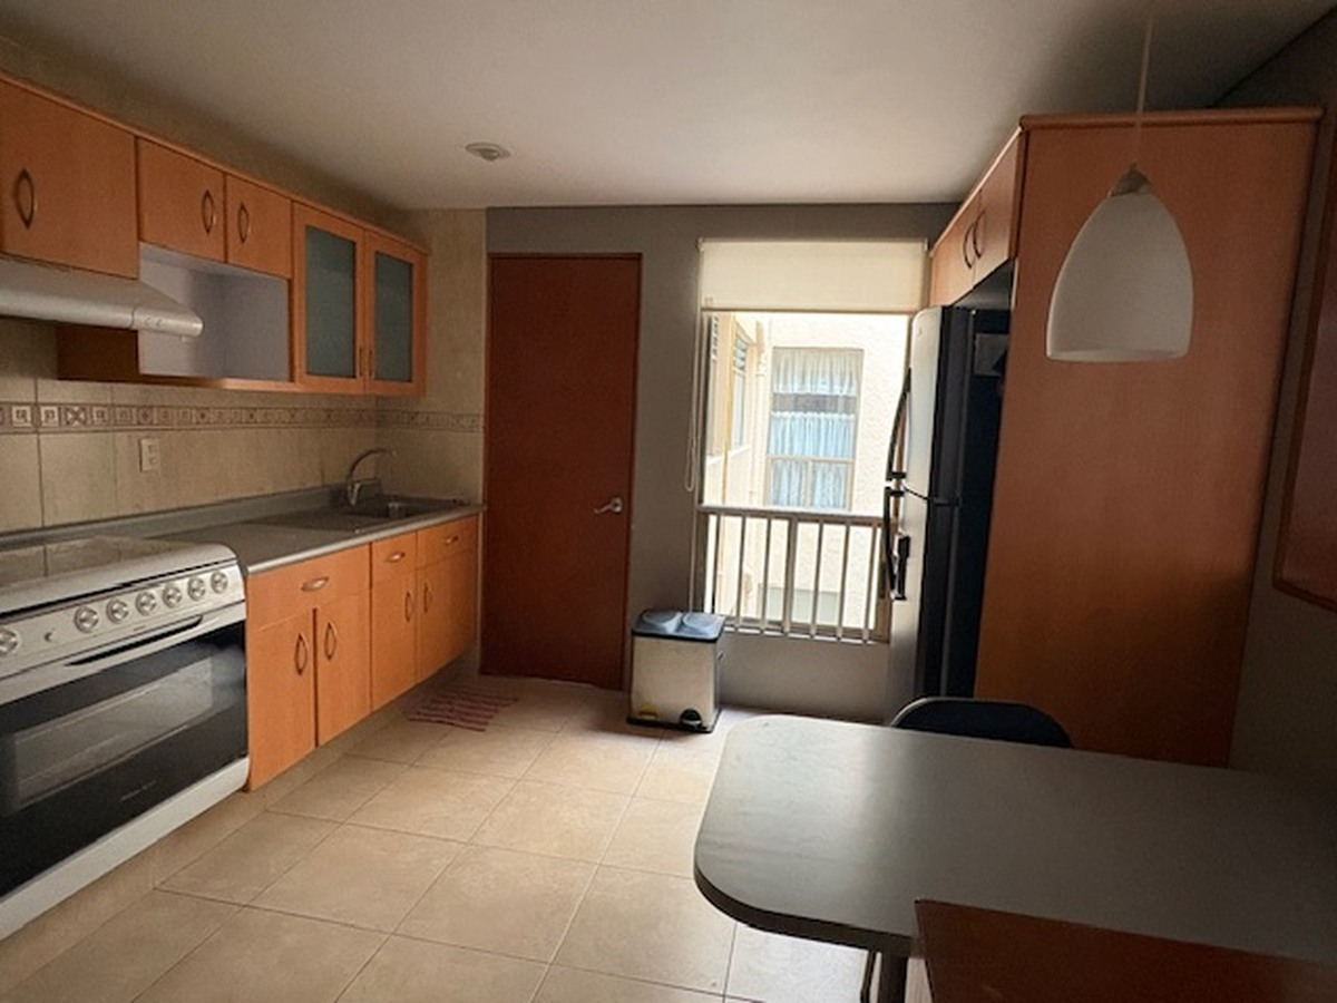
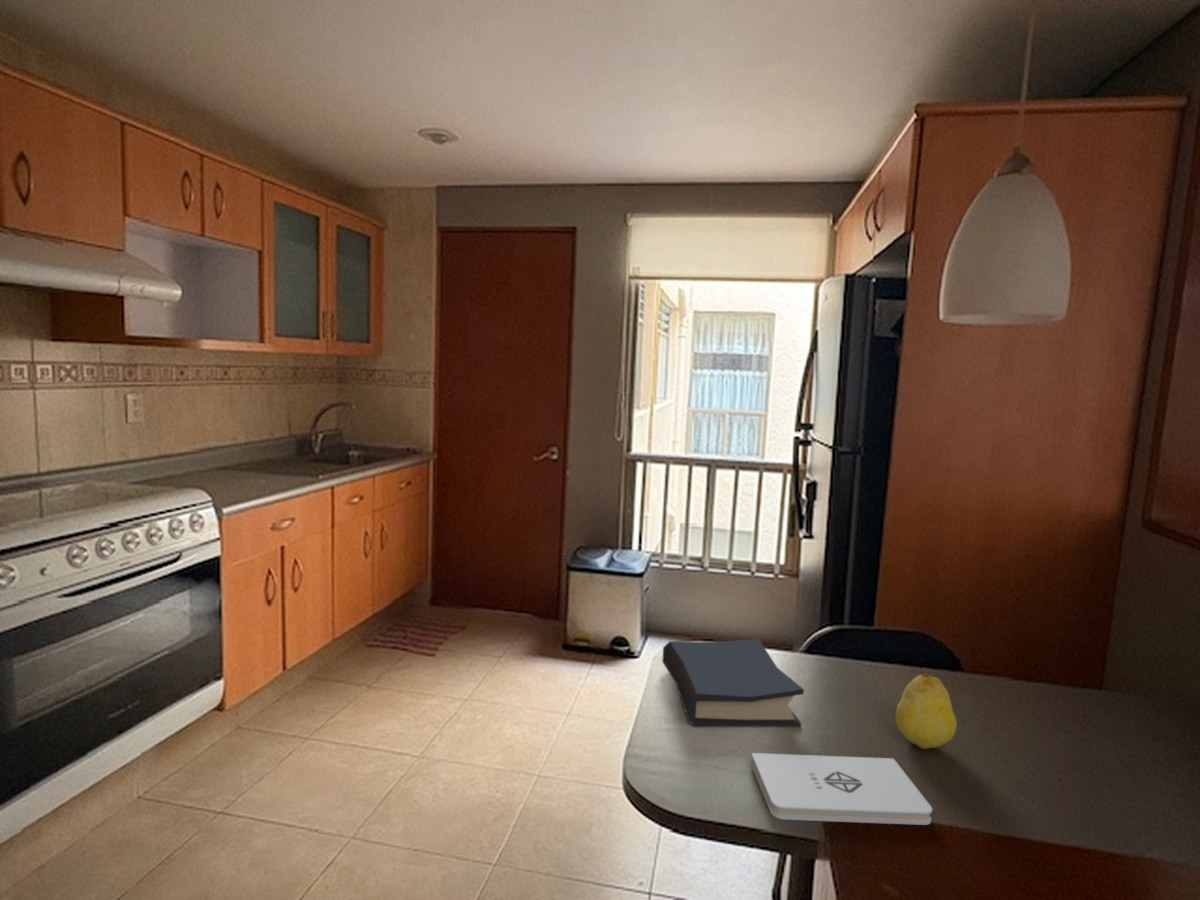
+ notepad [750,752,933,826]
+ fruit [895,667,958,750]
+ hardback book [661,638,805,728]
